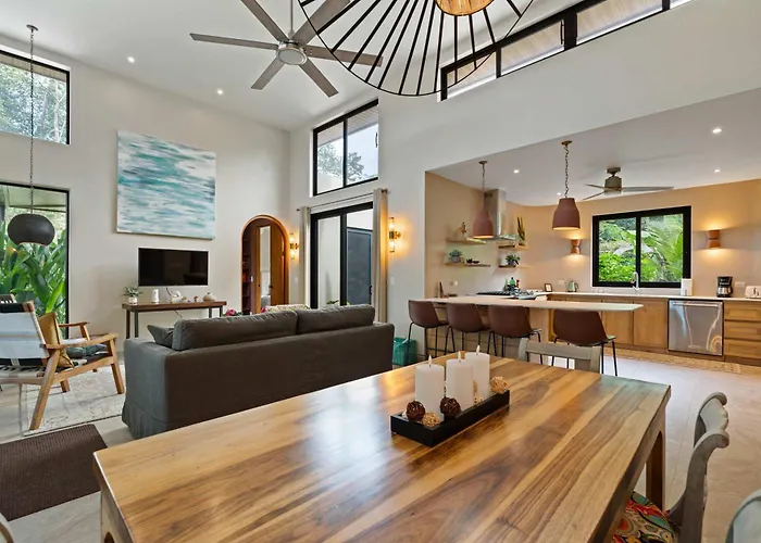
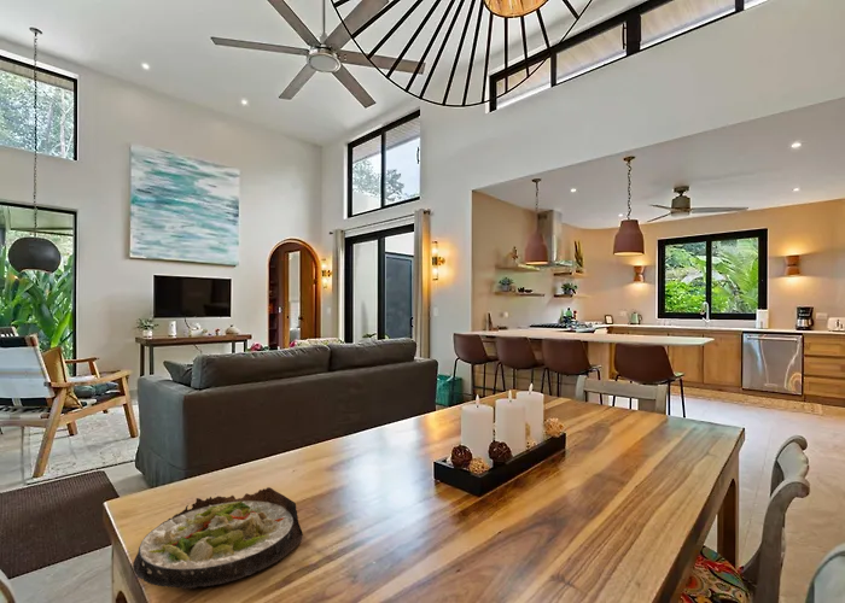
+ salad plate [132,486,304,590]
